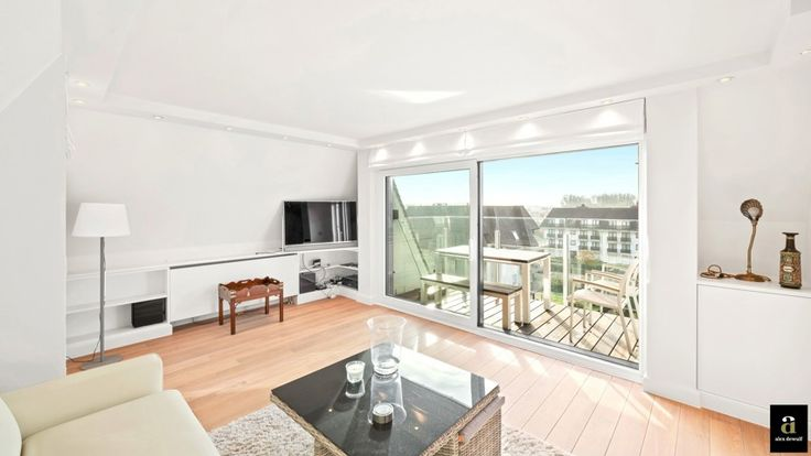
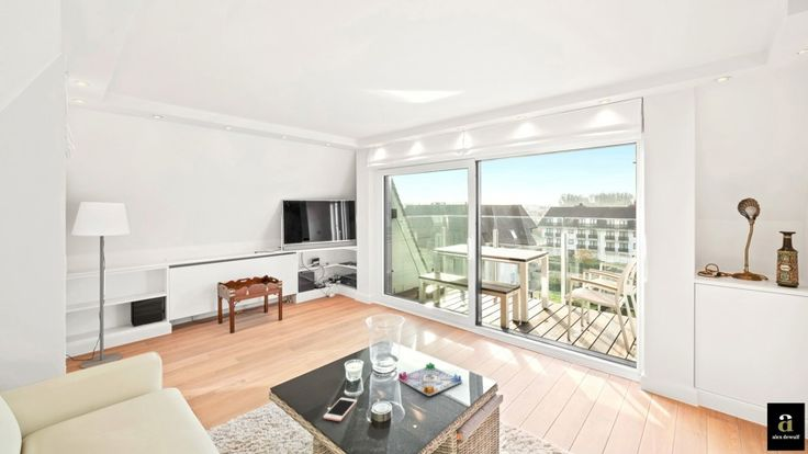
+ board game [397,362,463,397]
+ cell phone [322,397,358,422]
